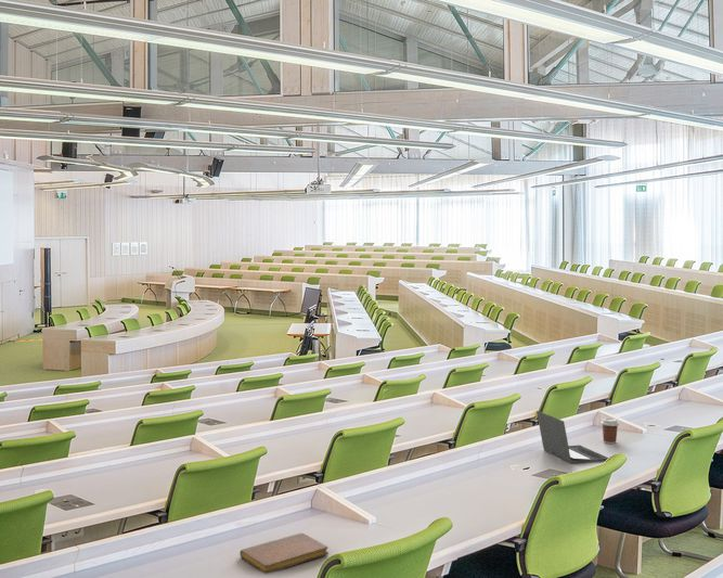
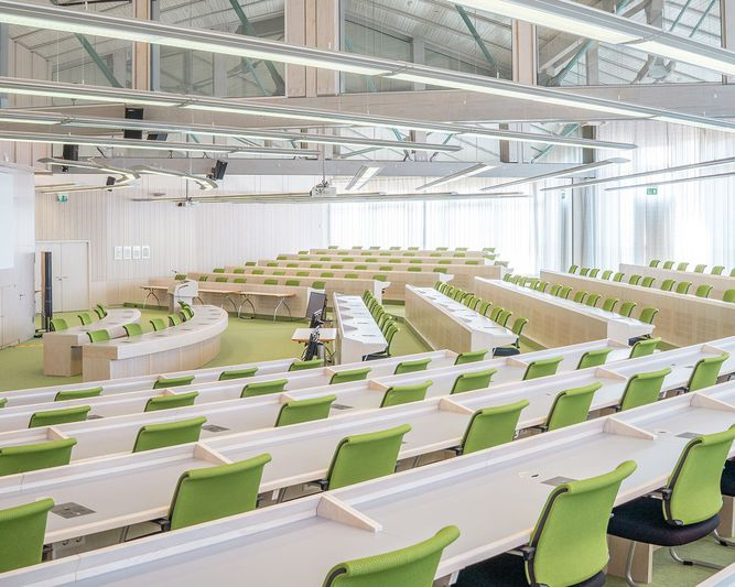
- laptop [535,410,609,464]
- coffee cup [599,418,620,445]
- notebook [238,531,330,575]
